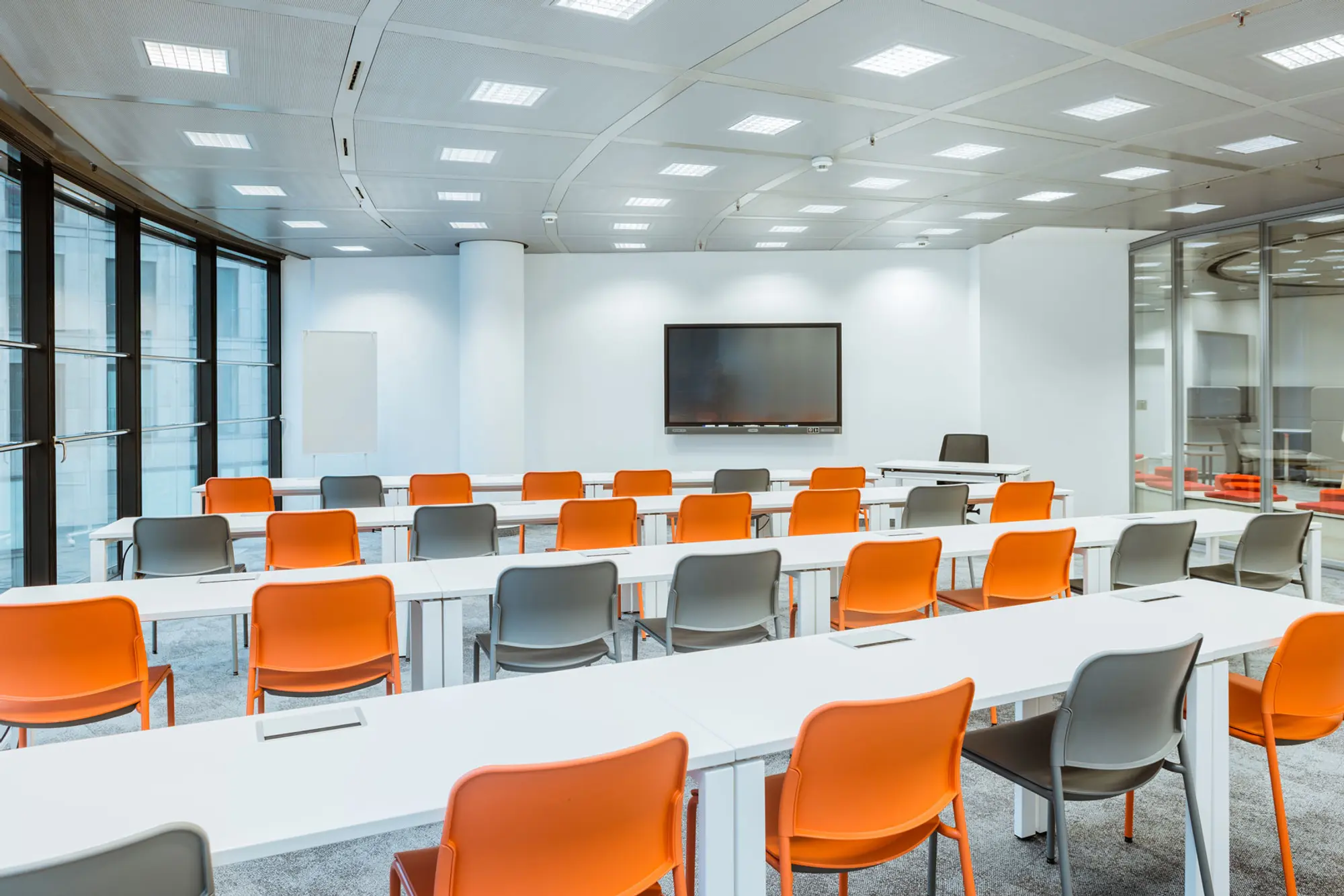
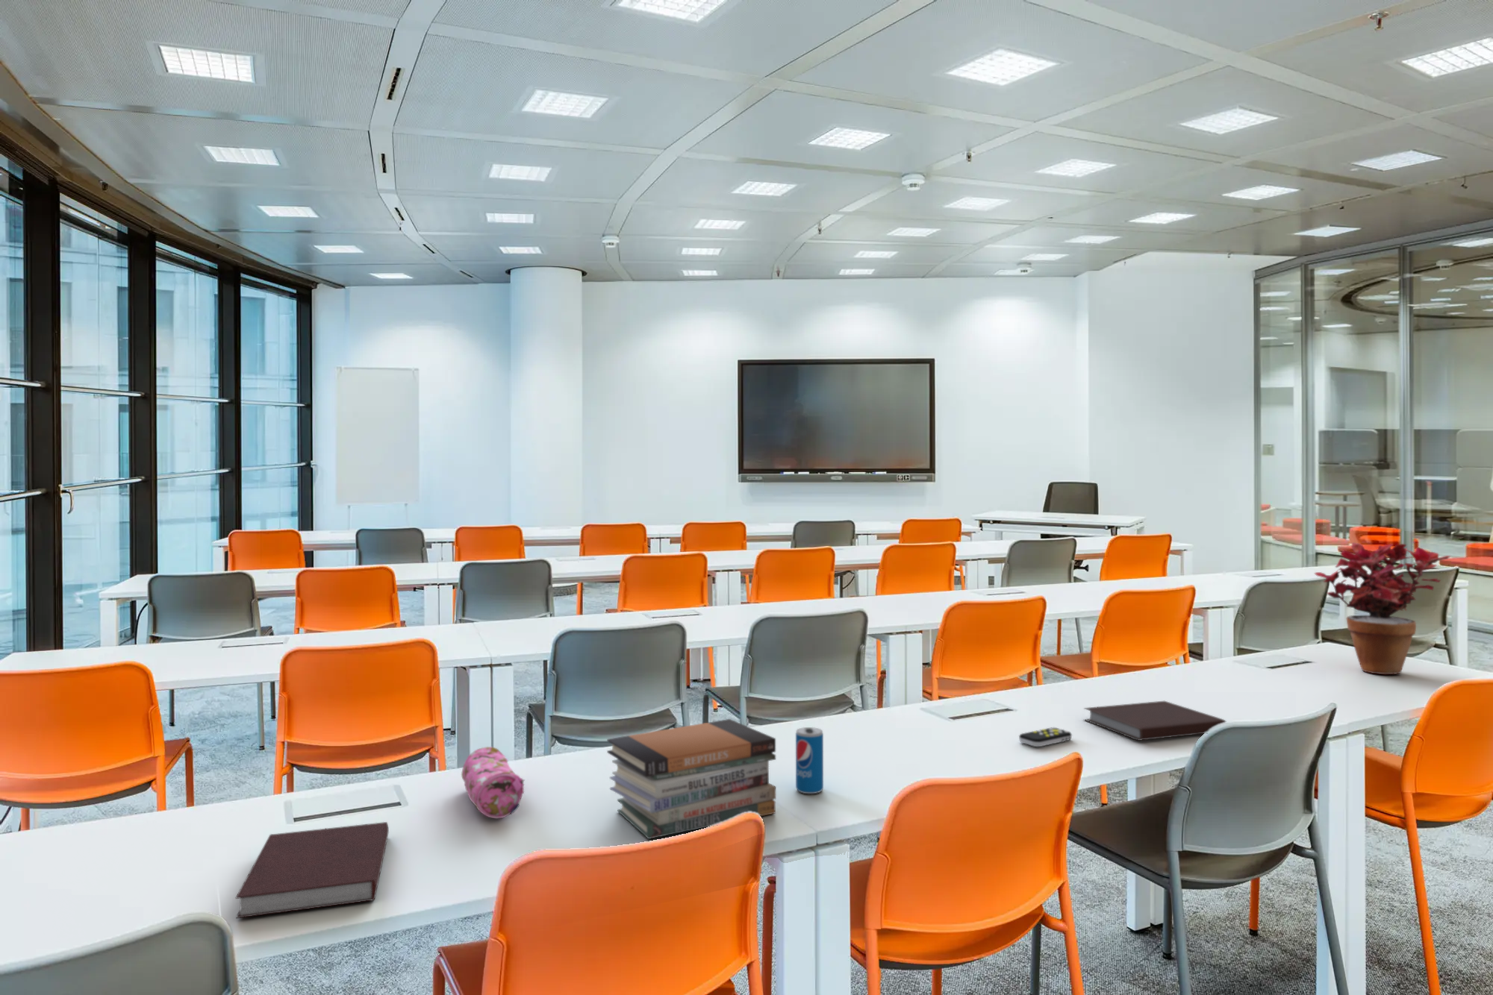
+ book stack [607,718,776,840]
+ potted plant [1314,542,1451,675]
+ remote control [1019,726,1073,747]
+ notebook [234,822,390,918]
+ beverage can [795,726,824,794]
+ notebook [1082,701,1226,742]
+ pencil case [461,746,525,818]
